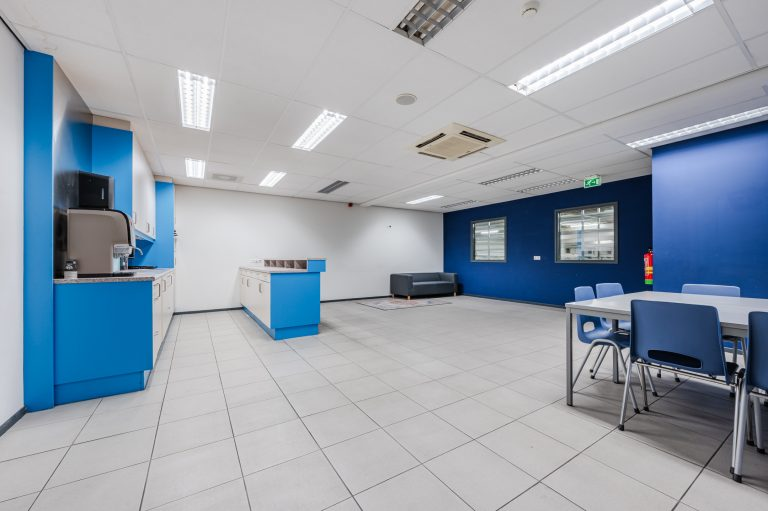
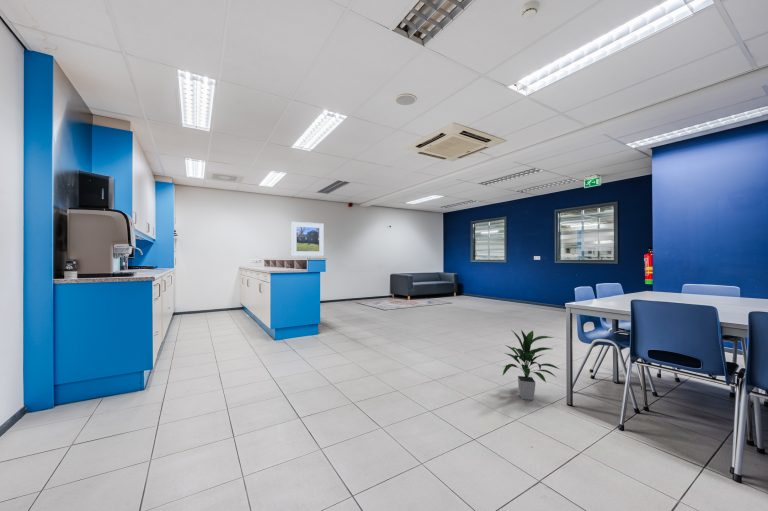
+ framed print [291,221,325,257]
+ indoor plant [501,329,560,401]
